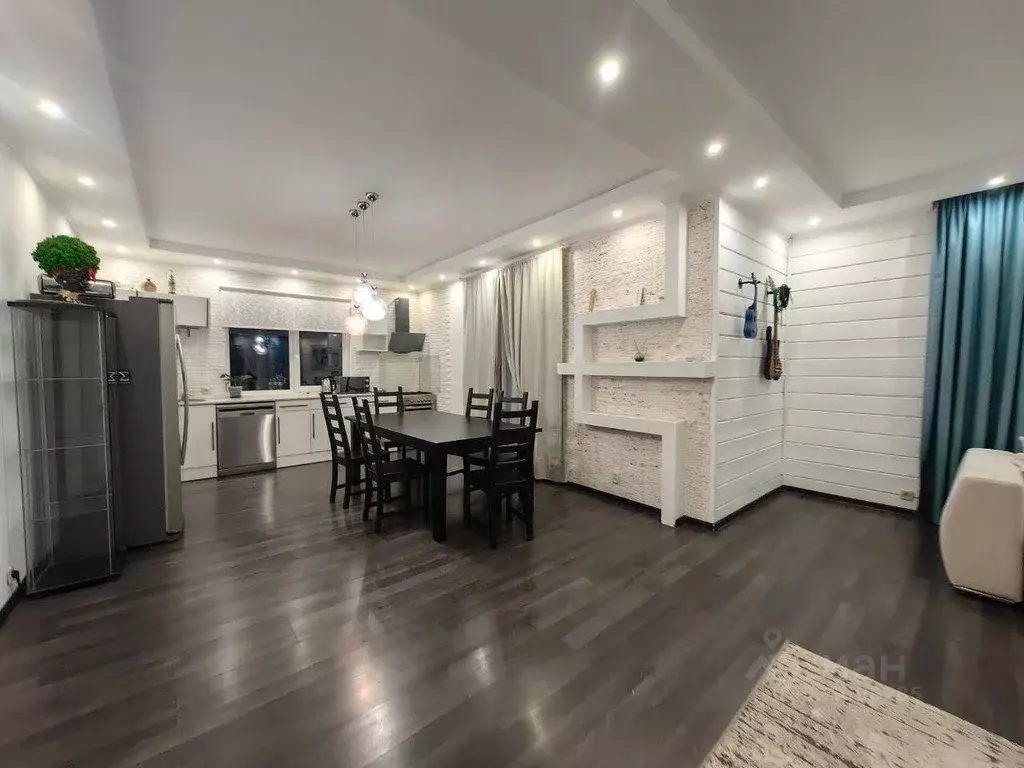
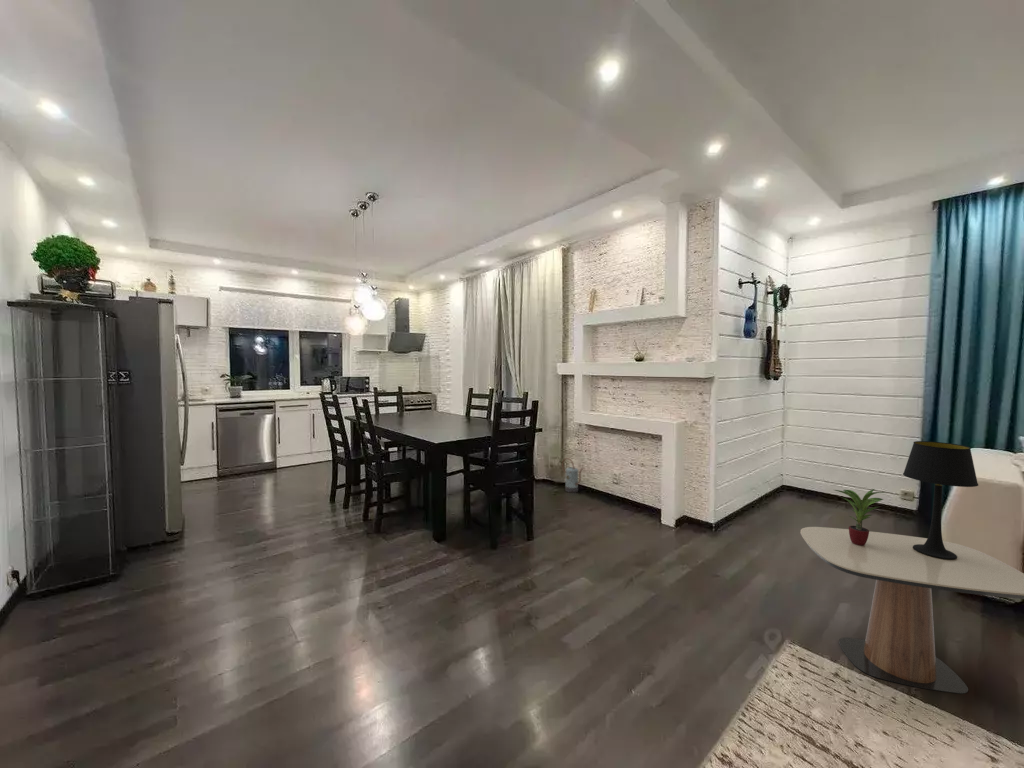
+ table lamp [902,440,979,560]
+ potted plant [834,488,886,546]
+ watering can [561,457,584,493]
+ side table [799,526,1024,695]
